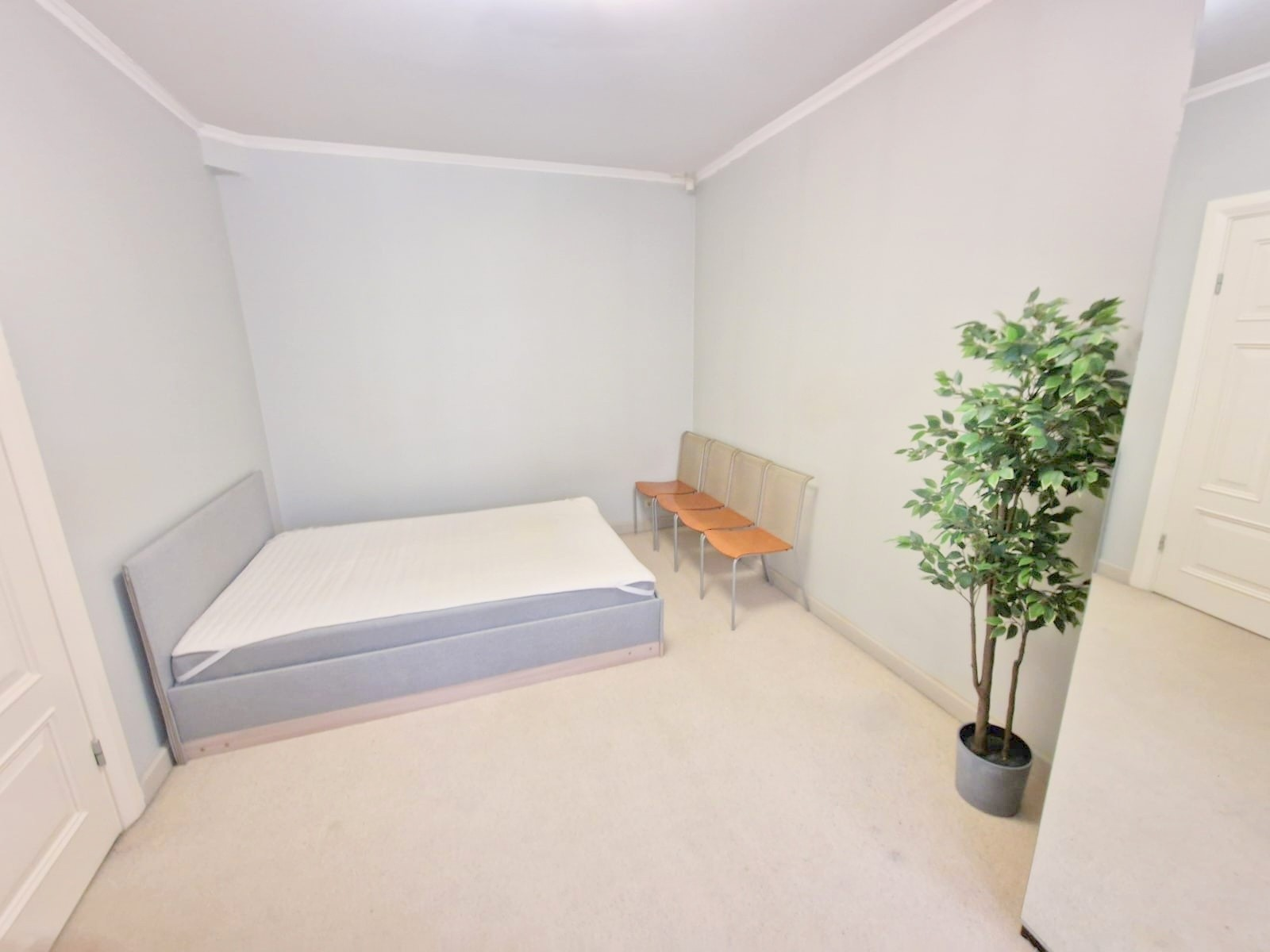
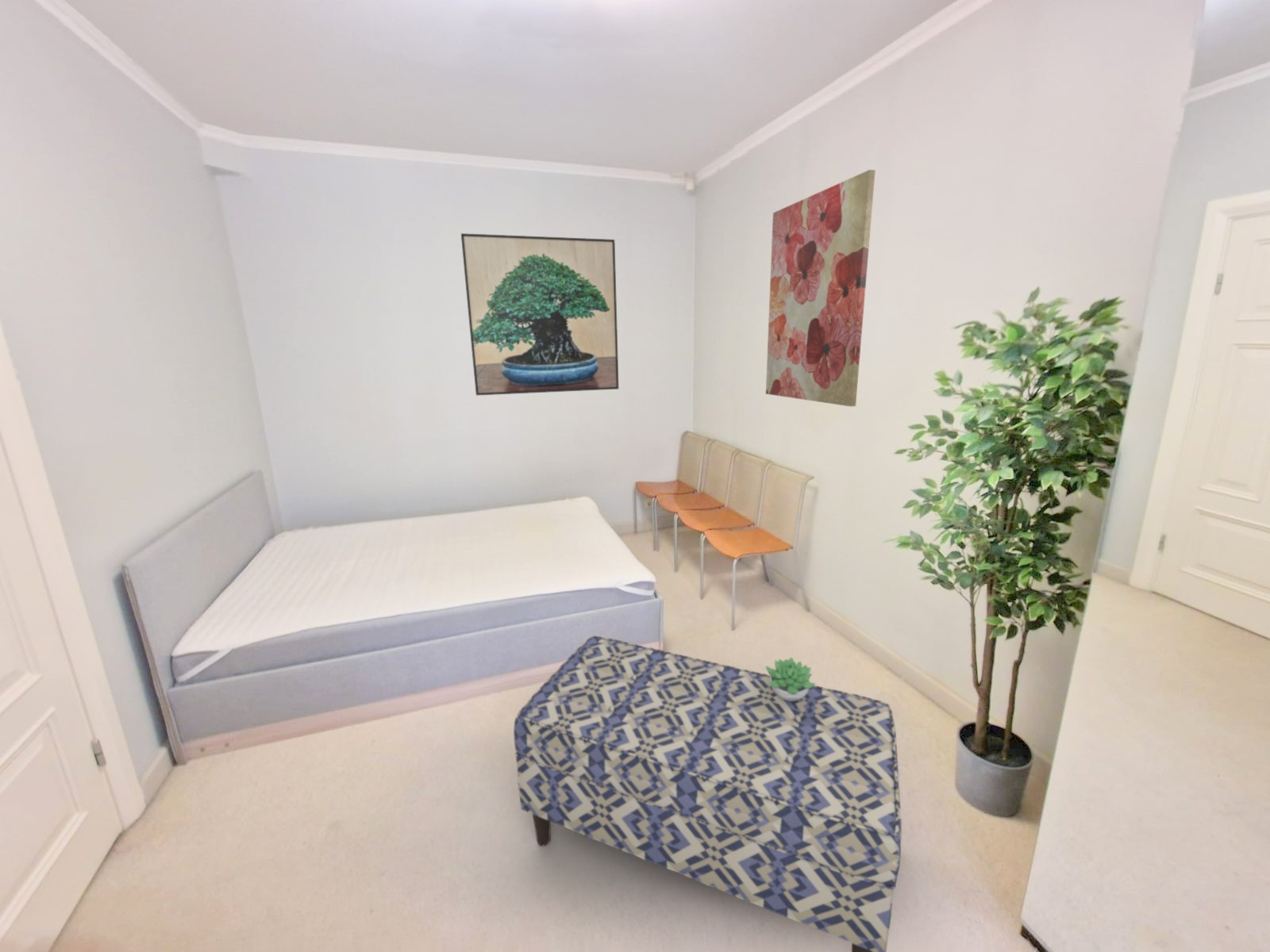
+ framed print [460,232,620,396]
+ succulent plant [765,657,816,701]
+ wall art [765,169,876,407]
+ bench [513,635,902,952]
